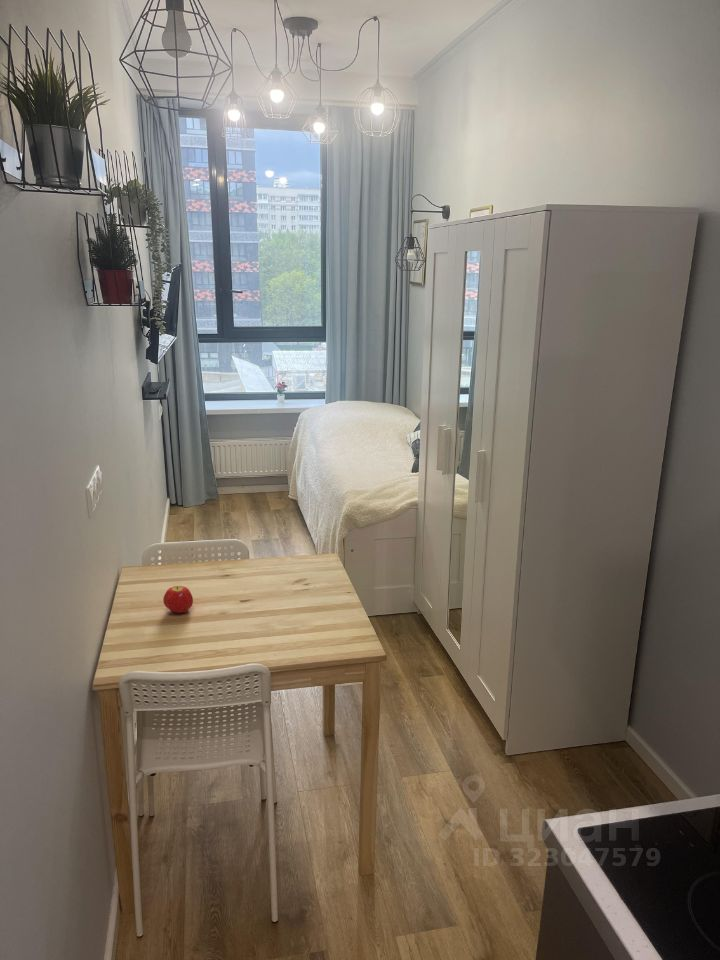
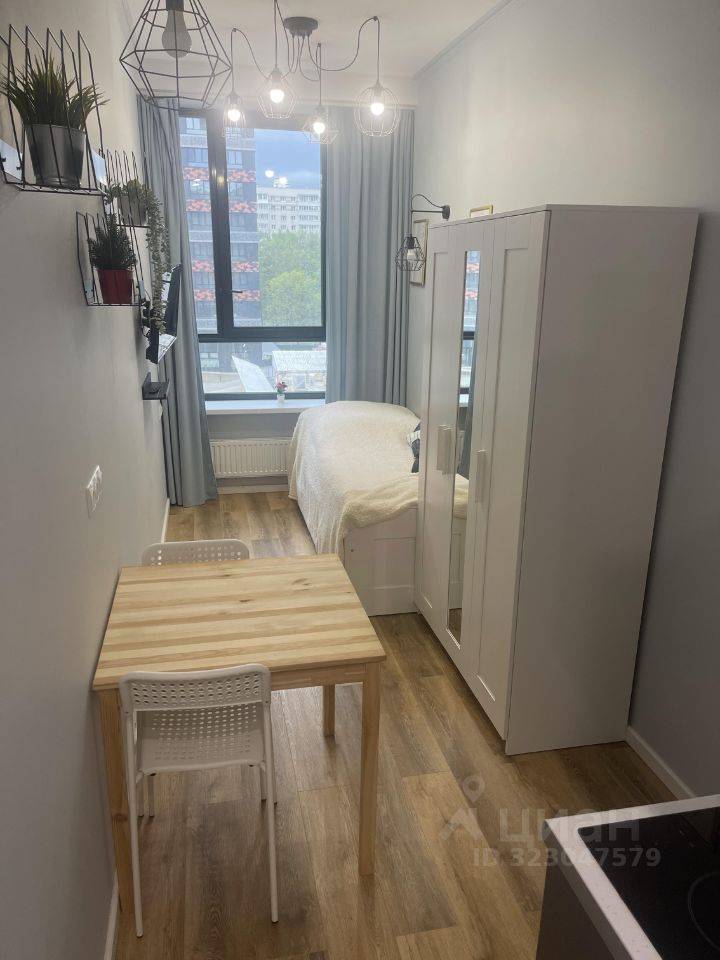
- fruit [162,585,194,614]
